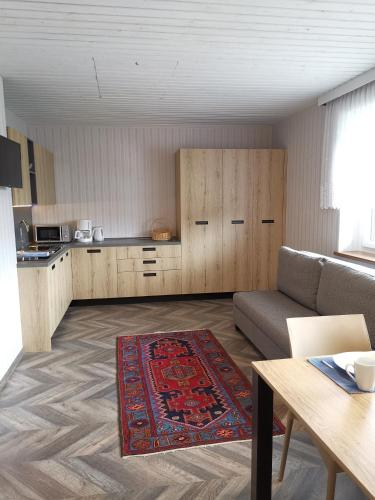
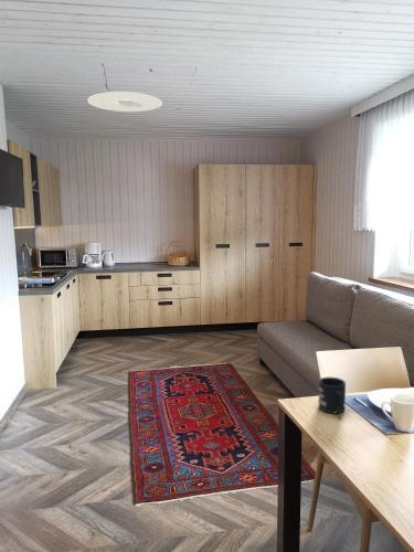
+ ceiling light [86,91,163,113]
+ mug [318,376,347,414]
